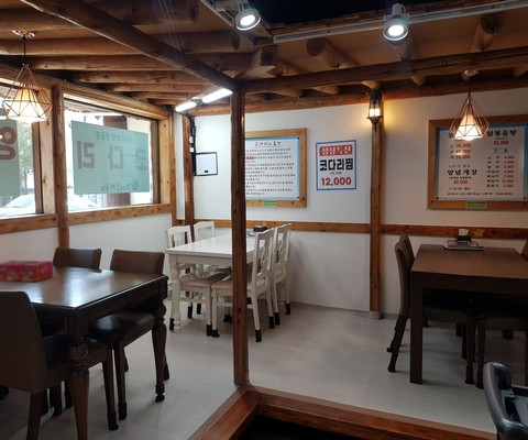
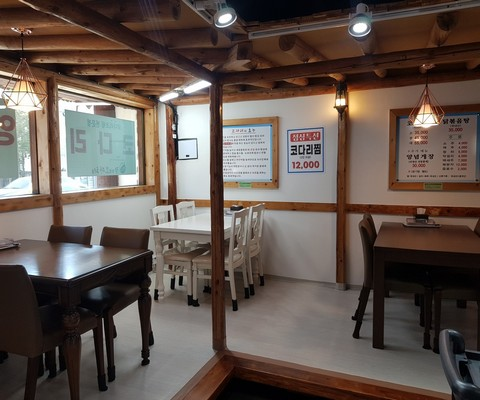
- tissue box [0,260,54,283]
